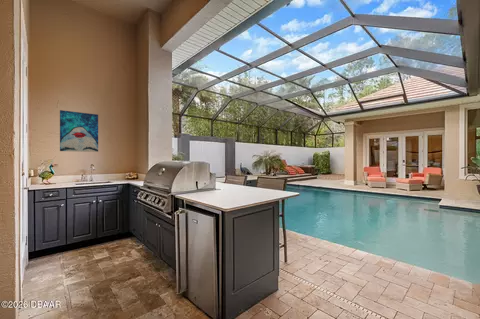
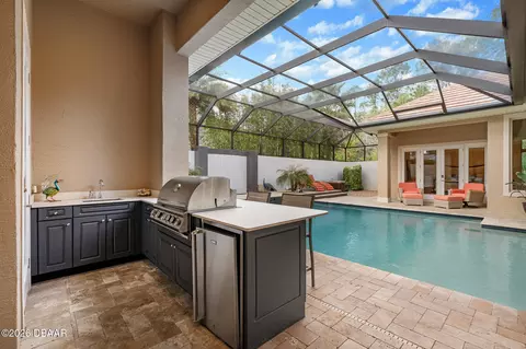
- wall art [59,109,99,153]
